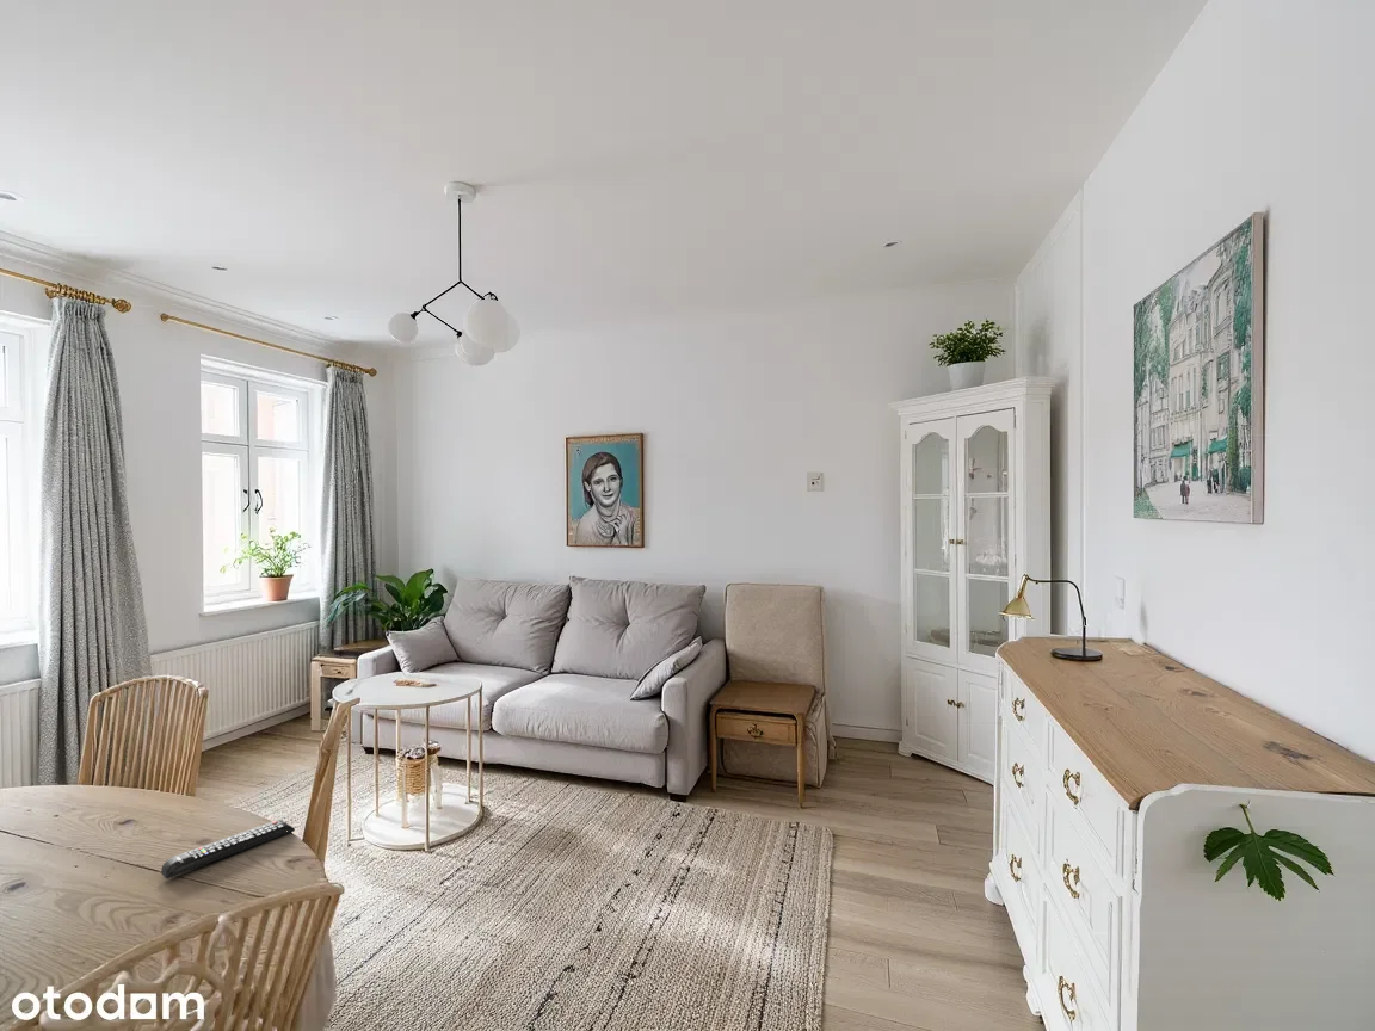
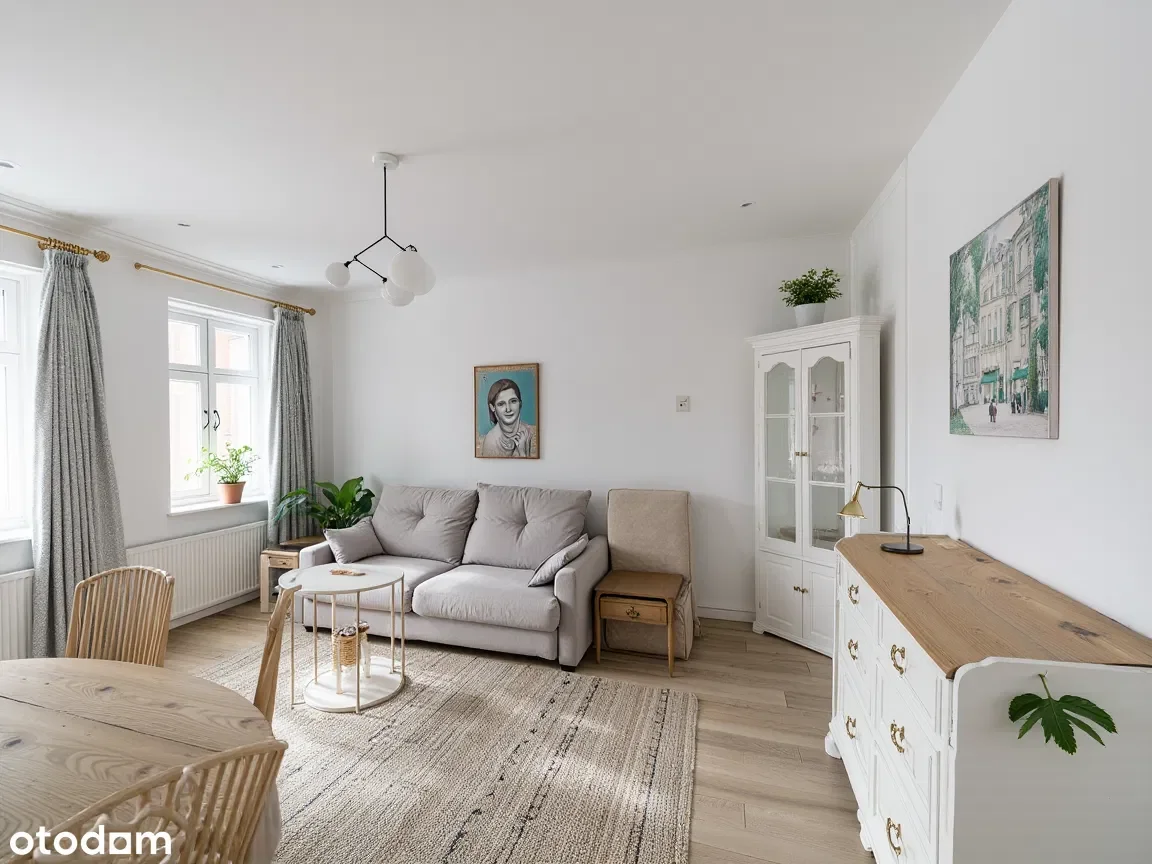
- remote control [160,819,296,879]
